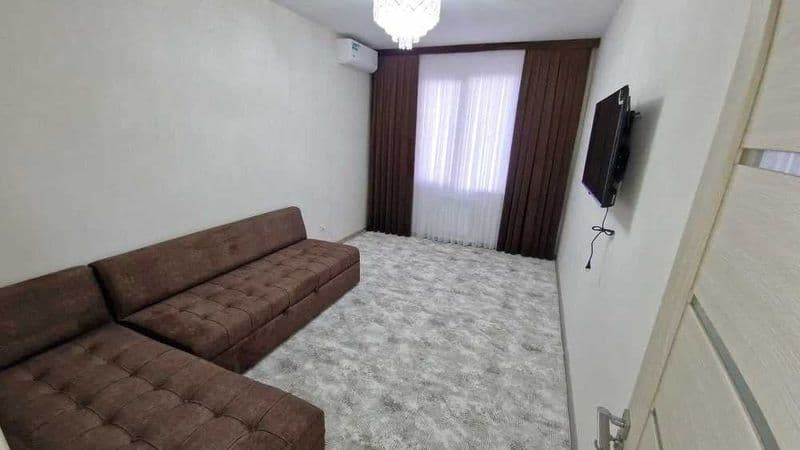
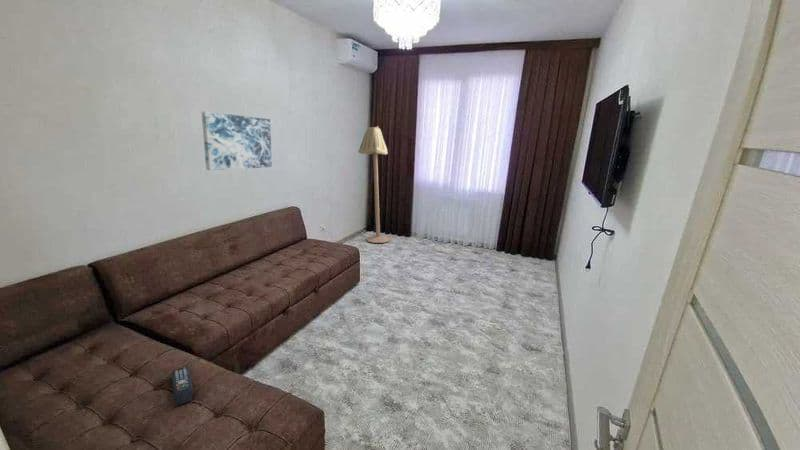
+ floor lamp [357,125,391,244]
+ wall art [201,111,273,171]
+ remote control [171,366,194,406]
